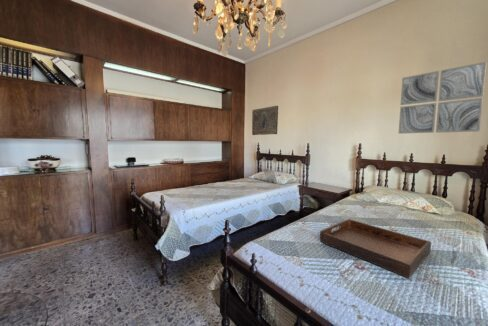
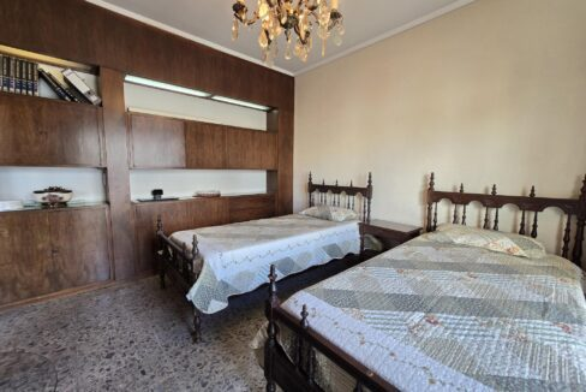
- wall art [397,61,488,135]
- religious icon [251,105,279,136]
- serving tray [319,218,432,279]
